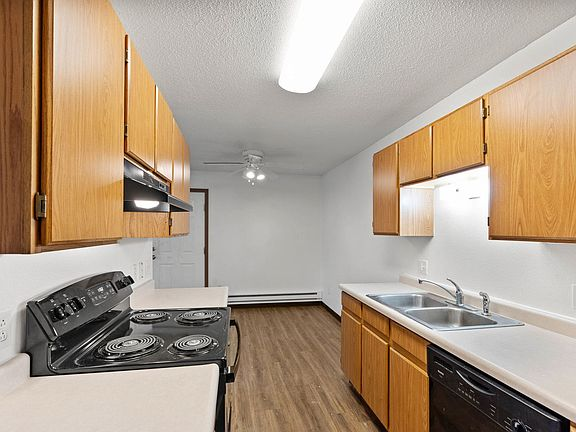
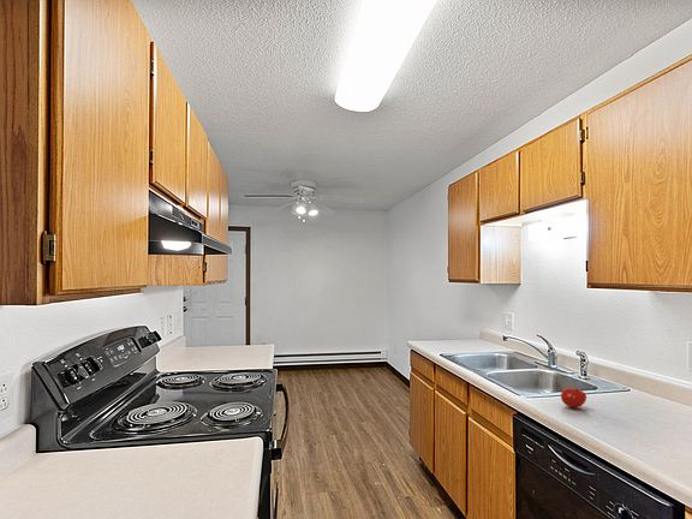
+ fruit [560,387,587,408]
